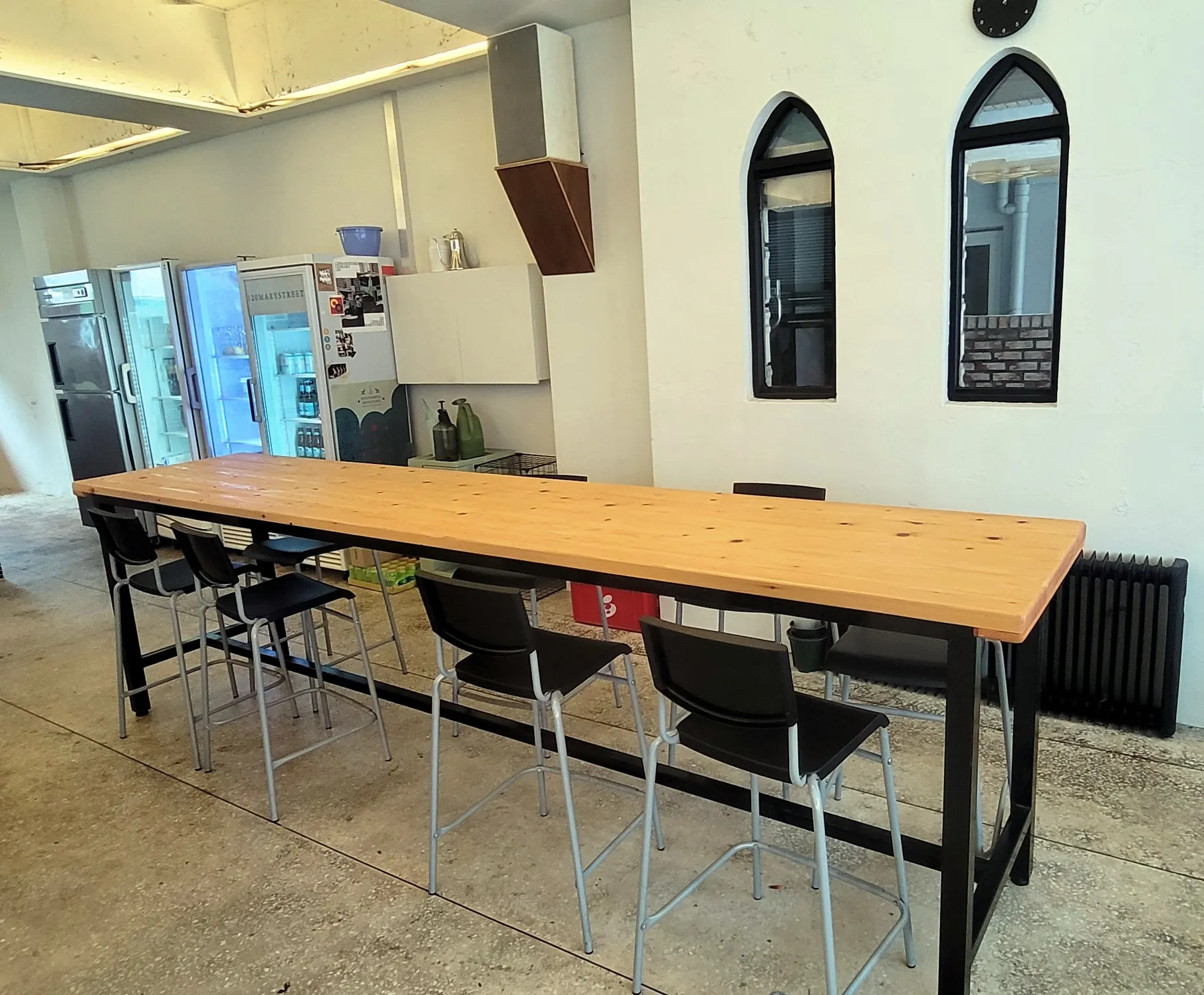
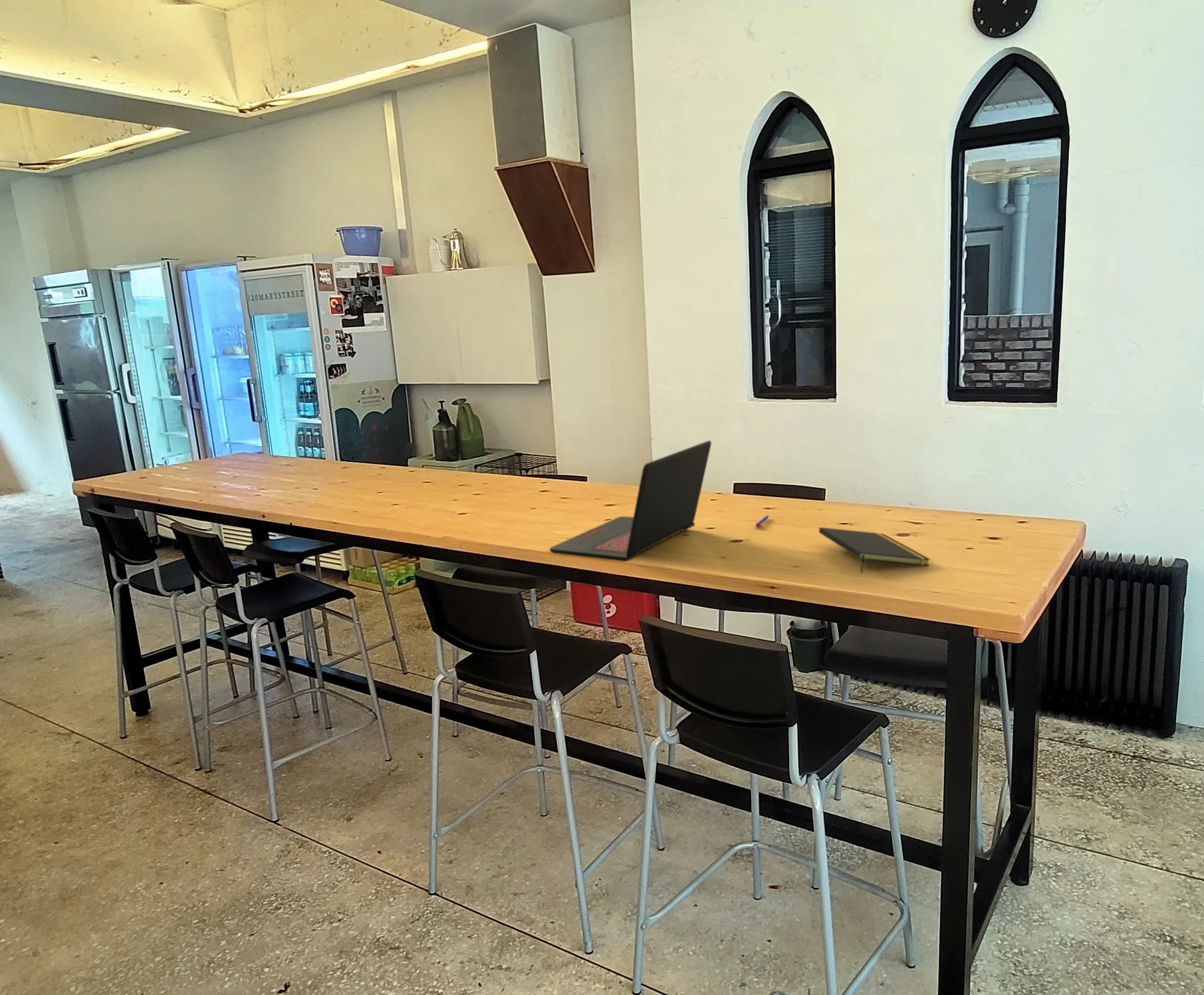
+ notepad [818,526,931,574]
+ pen [755,514,770,528]
+ laptop [549,440,712,562]
